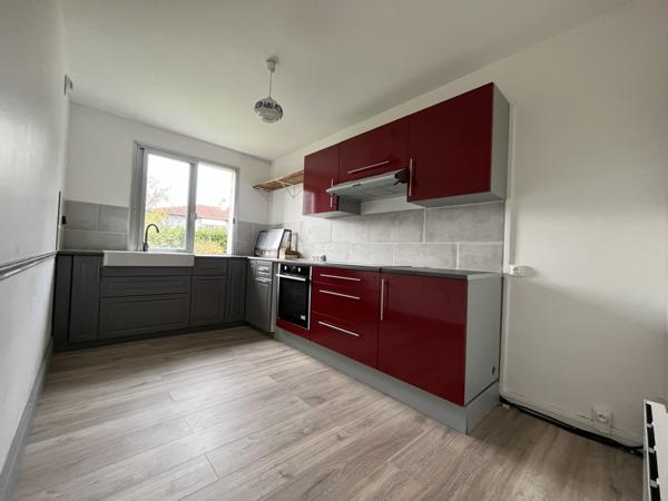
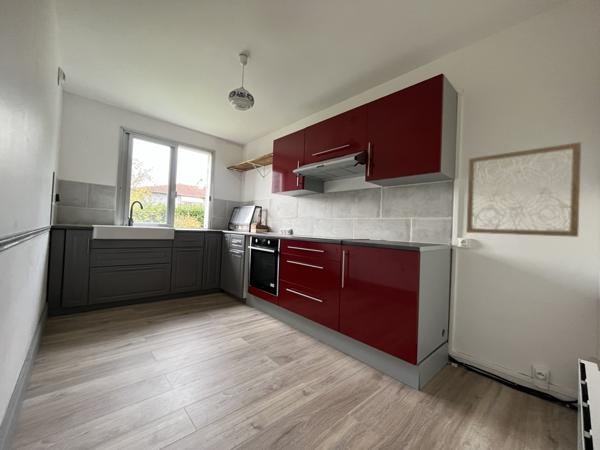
+ wall art [465,141,582,238]
